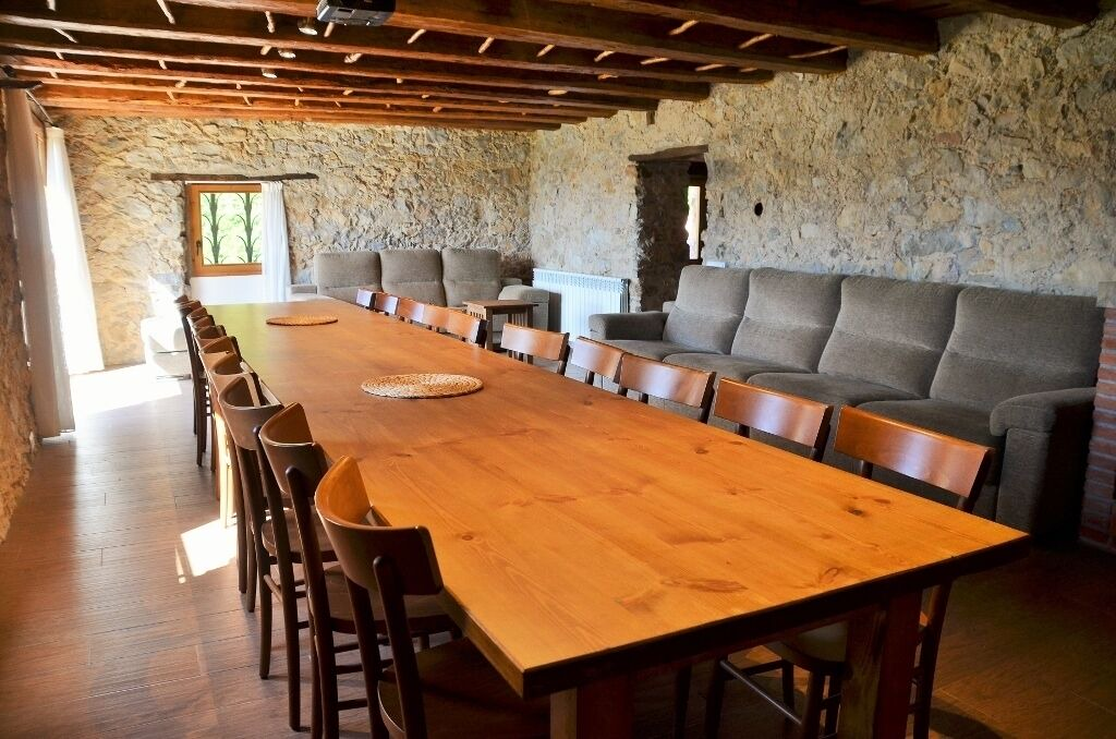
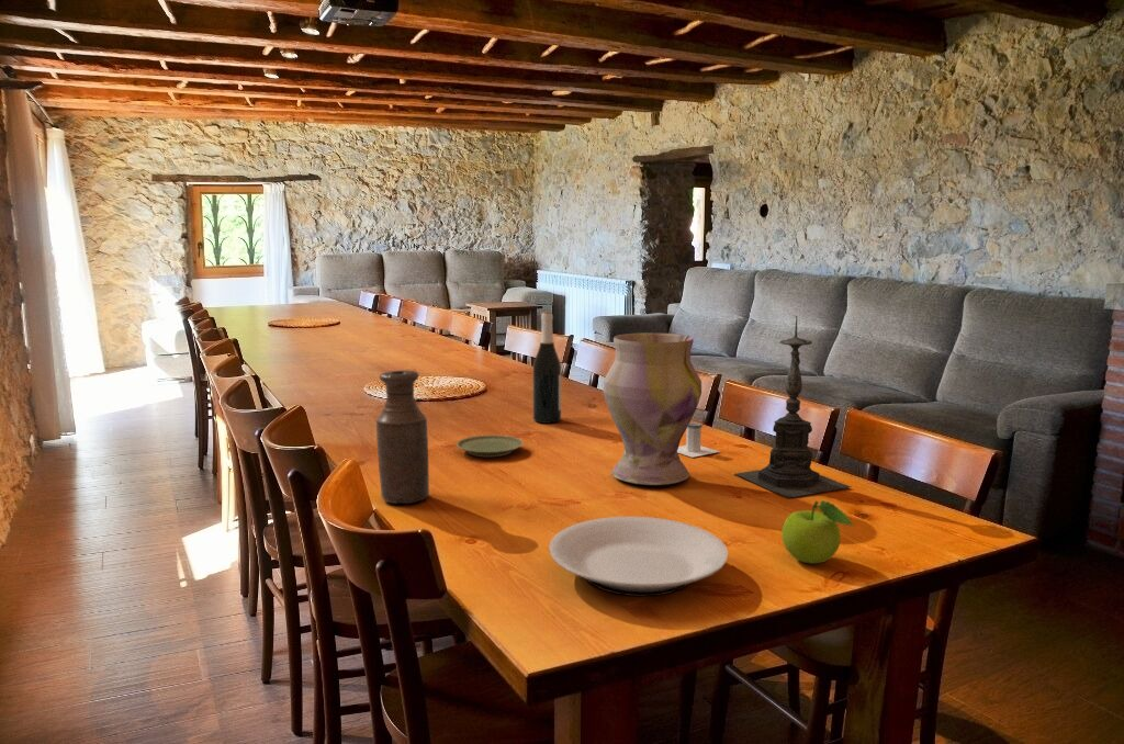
+ fruit [780,499,856,565]
+ salt shaker [677,421,721,459]
+ vase [603,331,702,486]
+ bottle [375,370,430,505]
+ plate [548,516,729,598]
+ wine bottle [532,311,562,424]
+ plate [456,433,525,458]
+ candle holder [734,315,853,499]
